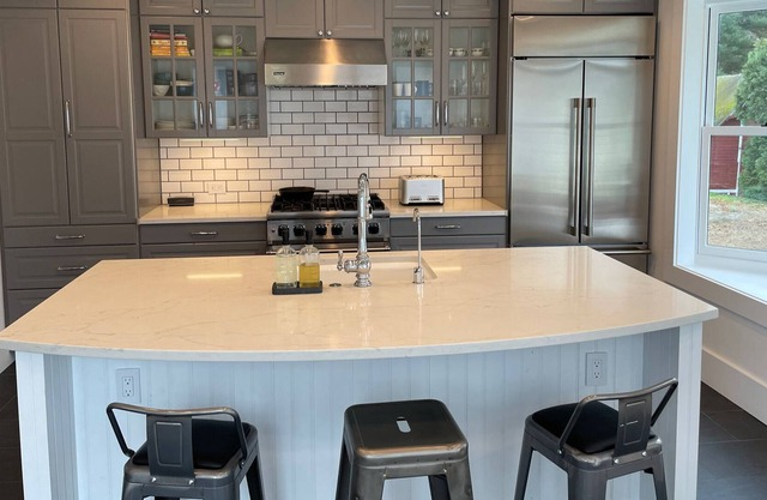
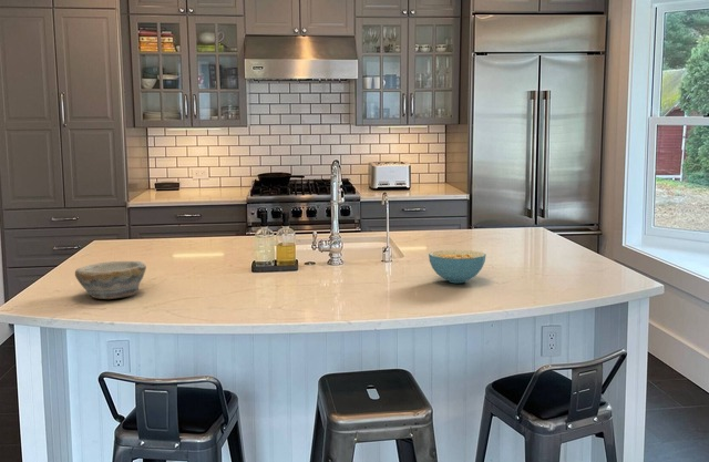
+ cereal bowl [428,249,487,284]
+ bowl [74,260,147,300]
